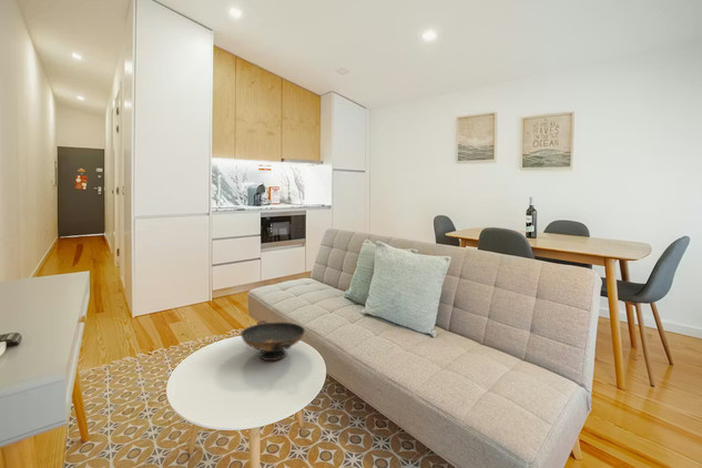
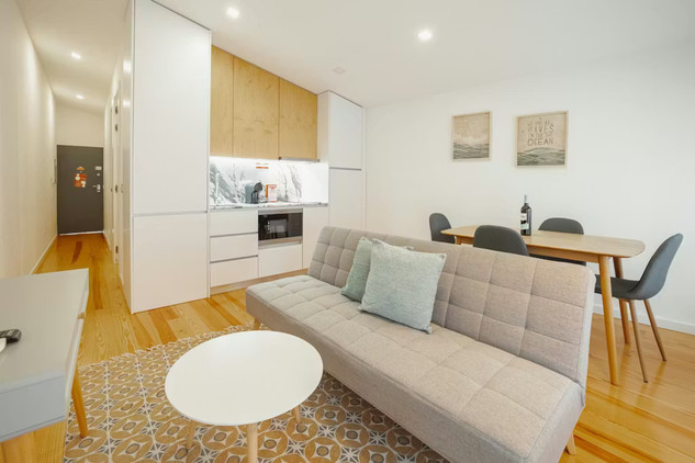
- decorative bowl [240,319,306,362]
